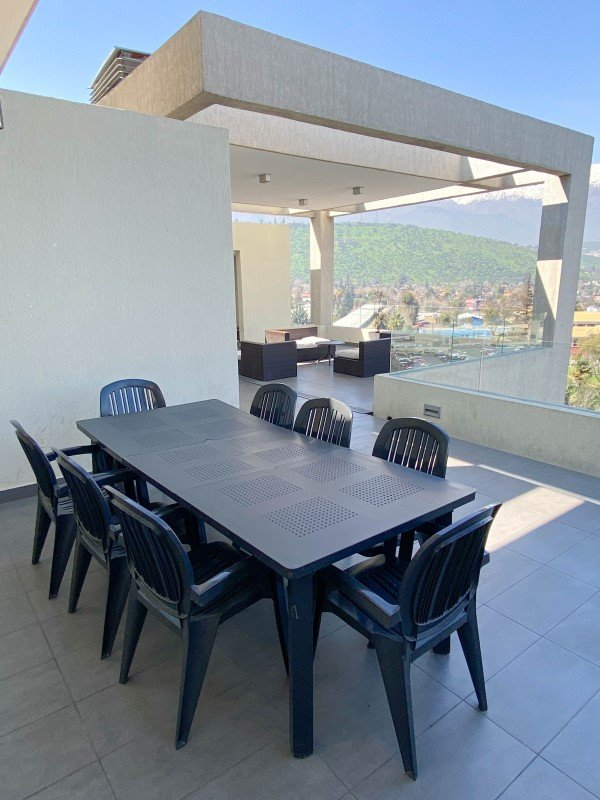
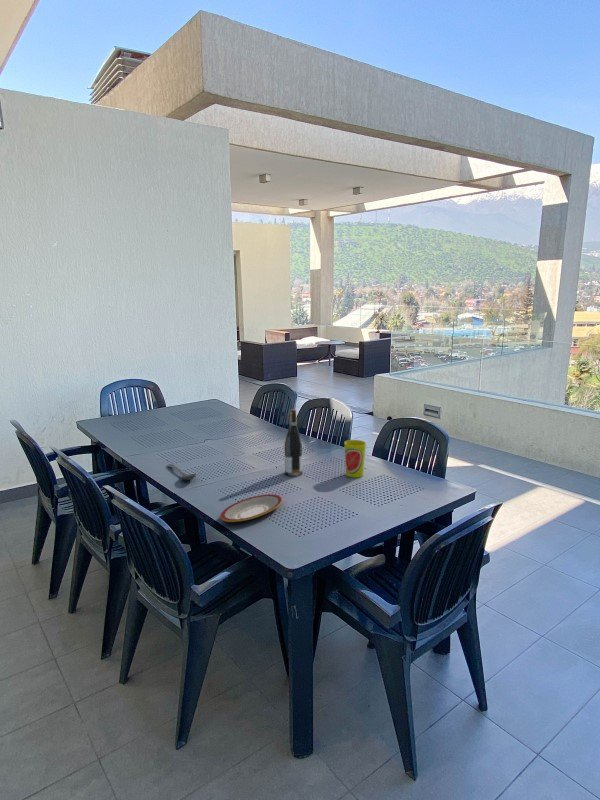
+ stirrer [166,463,197,481]
+ wine bottle [284,408,303,477]
+ plate [220,493,283,523]
+ cup [343,439,367,479]
